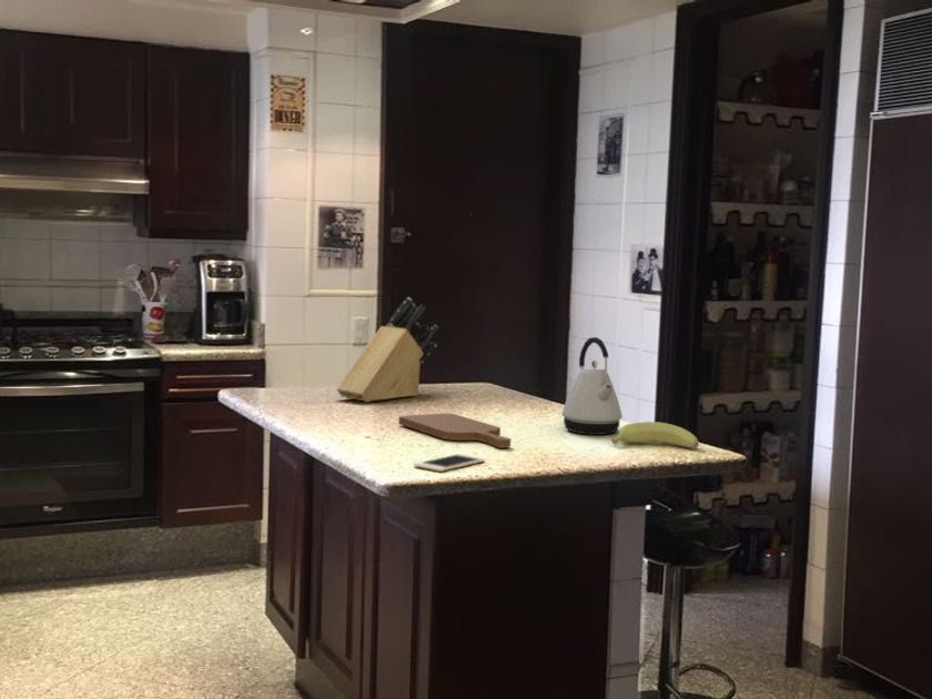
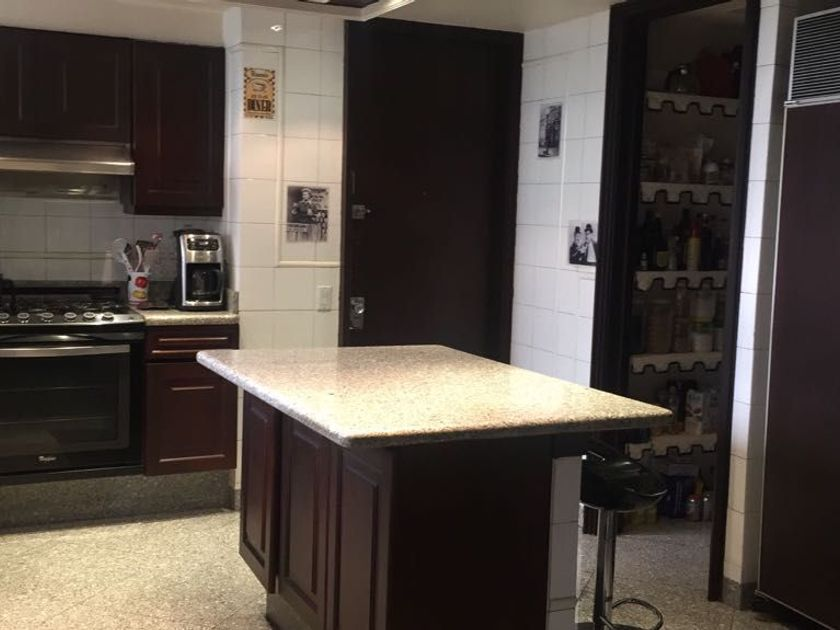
- cutting board [397,413,511,449]
- banana [610,421,700,449]
- cell phone [413,453,486,473]
- knife block [336,296,439,403]
- kettle [561,336,624,436]
